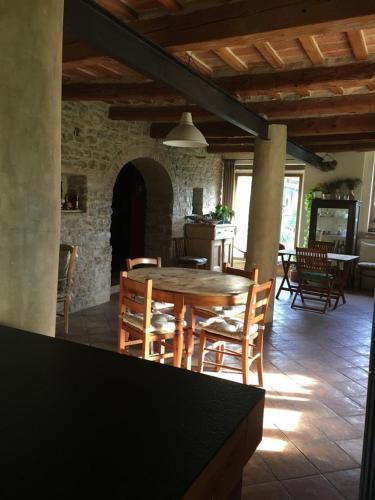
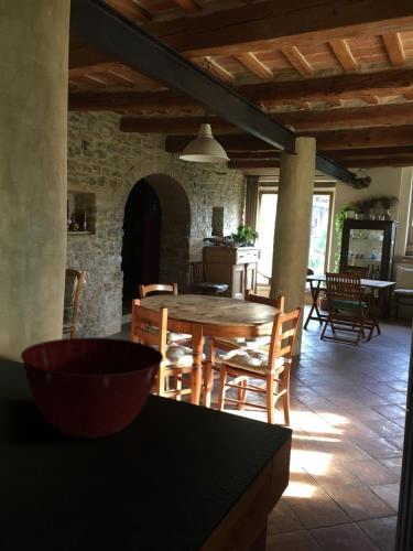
+ mixing bowl [20,336,164,439]
